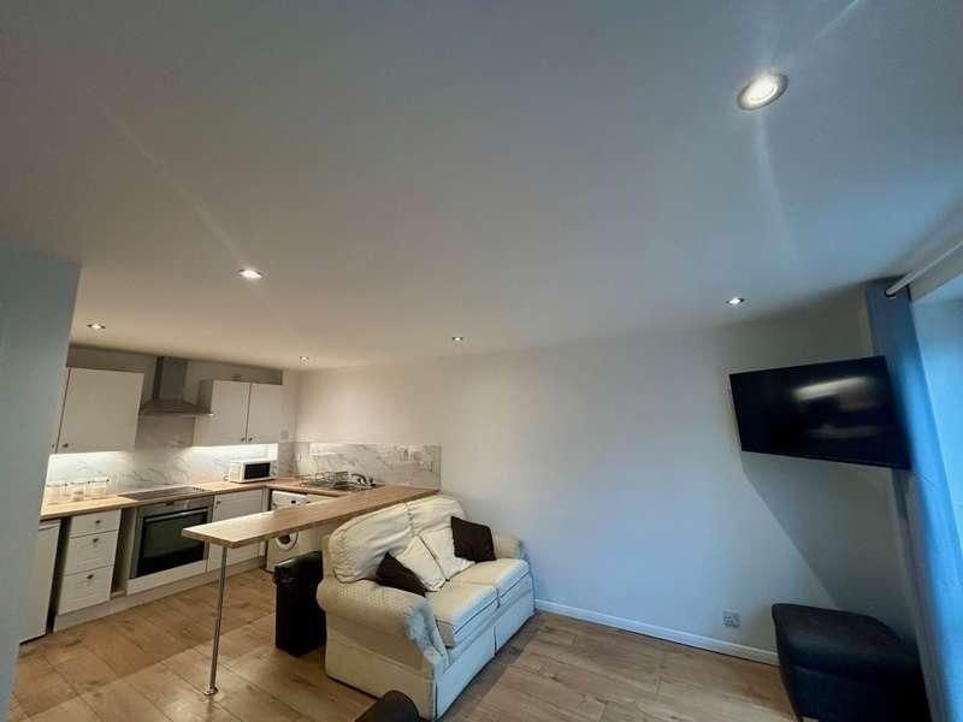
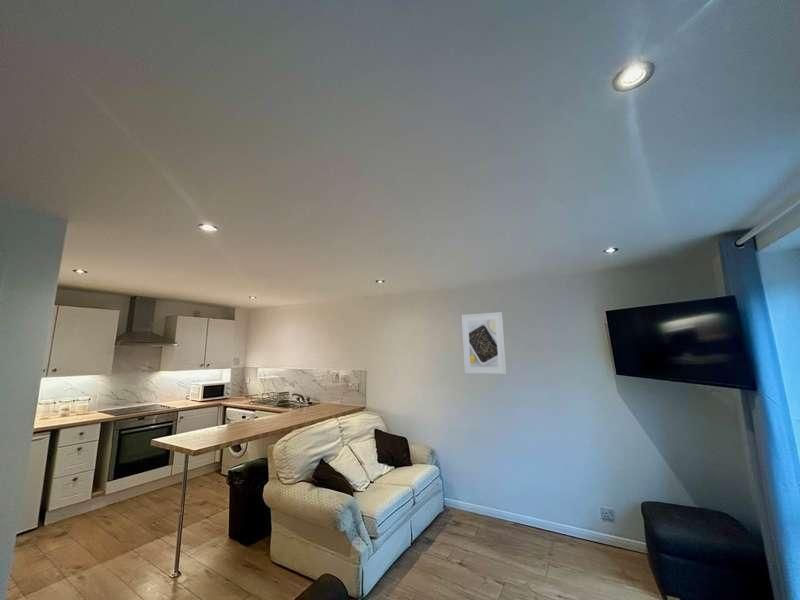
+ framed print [461,311,507,375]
